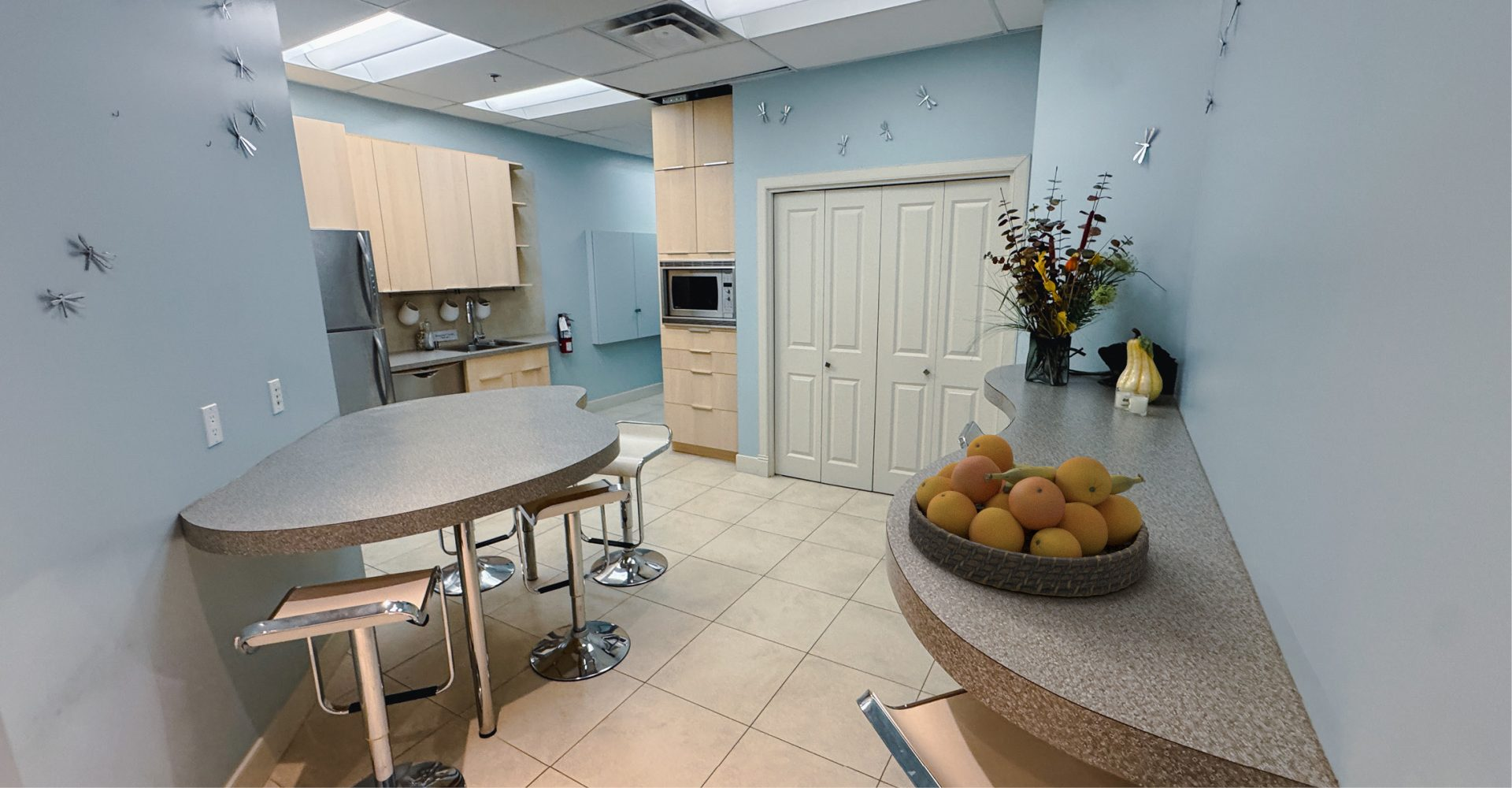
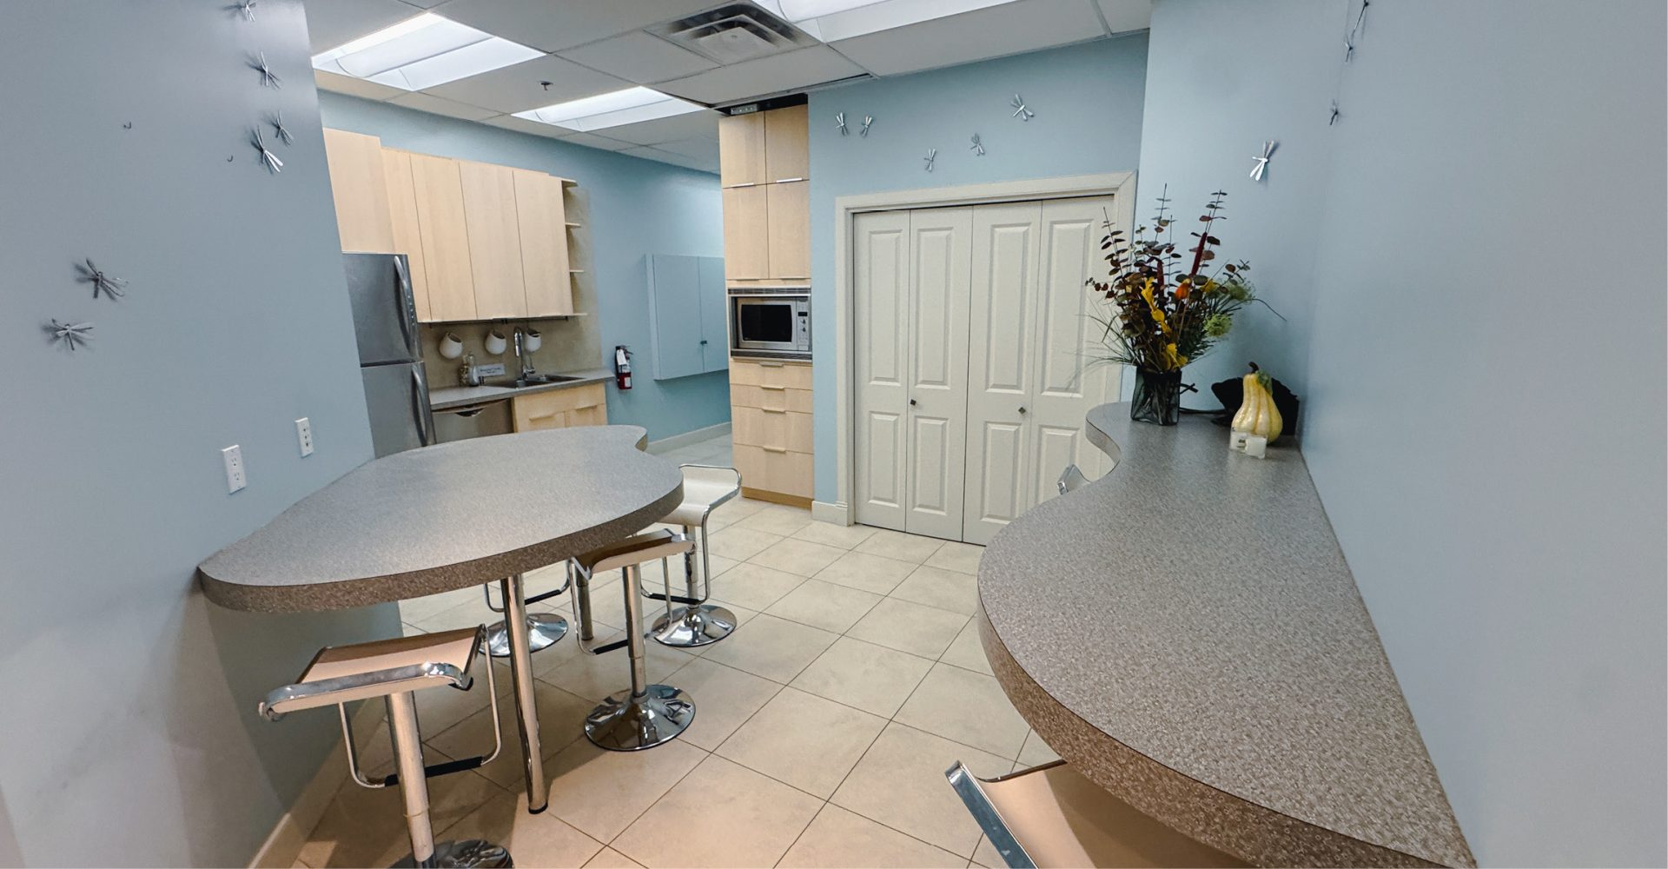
- fruit bowl [908,433,1150,597]
